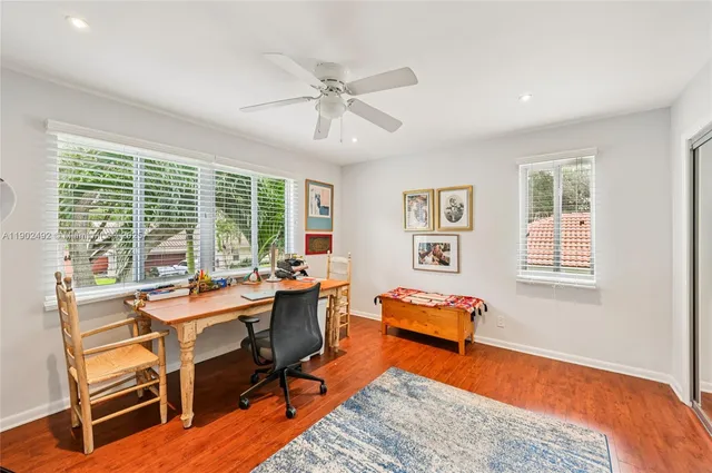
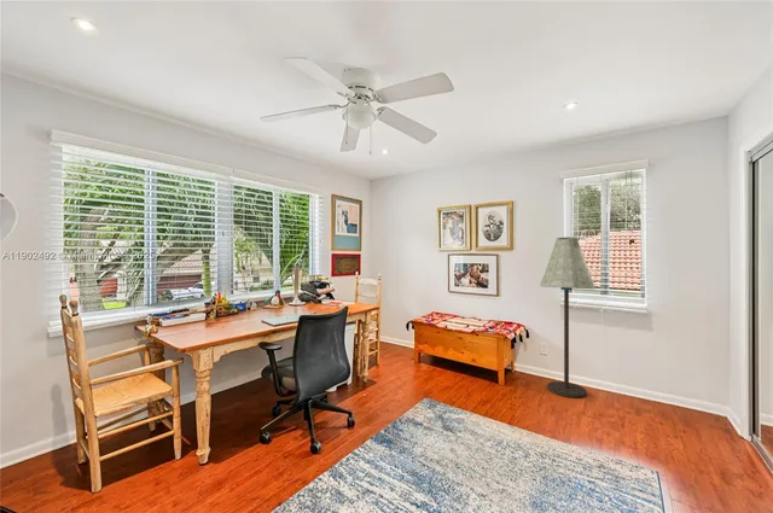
+ floor lamp [539,235,597,400]
